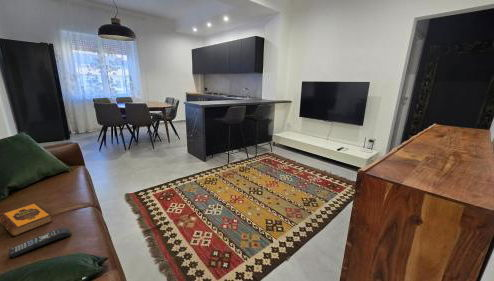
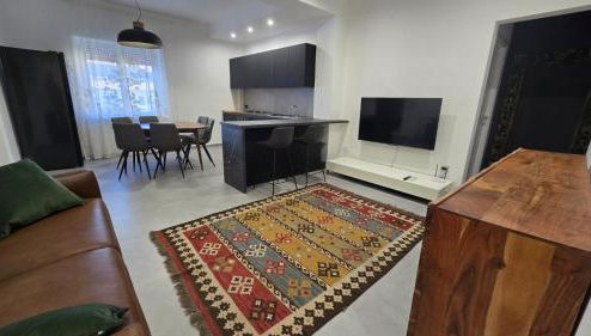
- hardback book [0,202,53,237]
- remote control [8,226,73,258]
